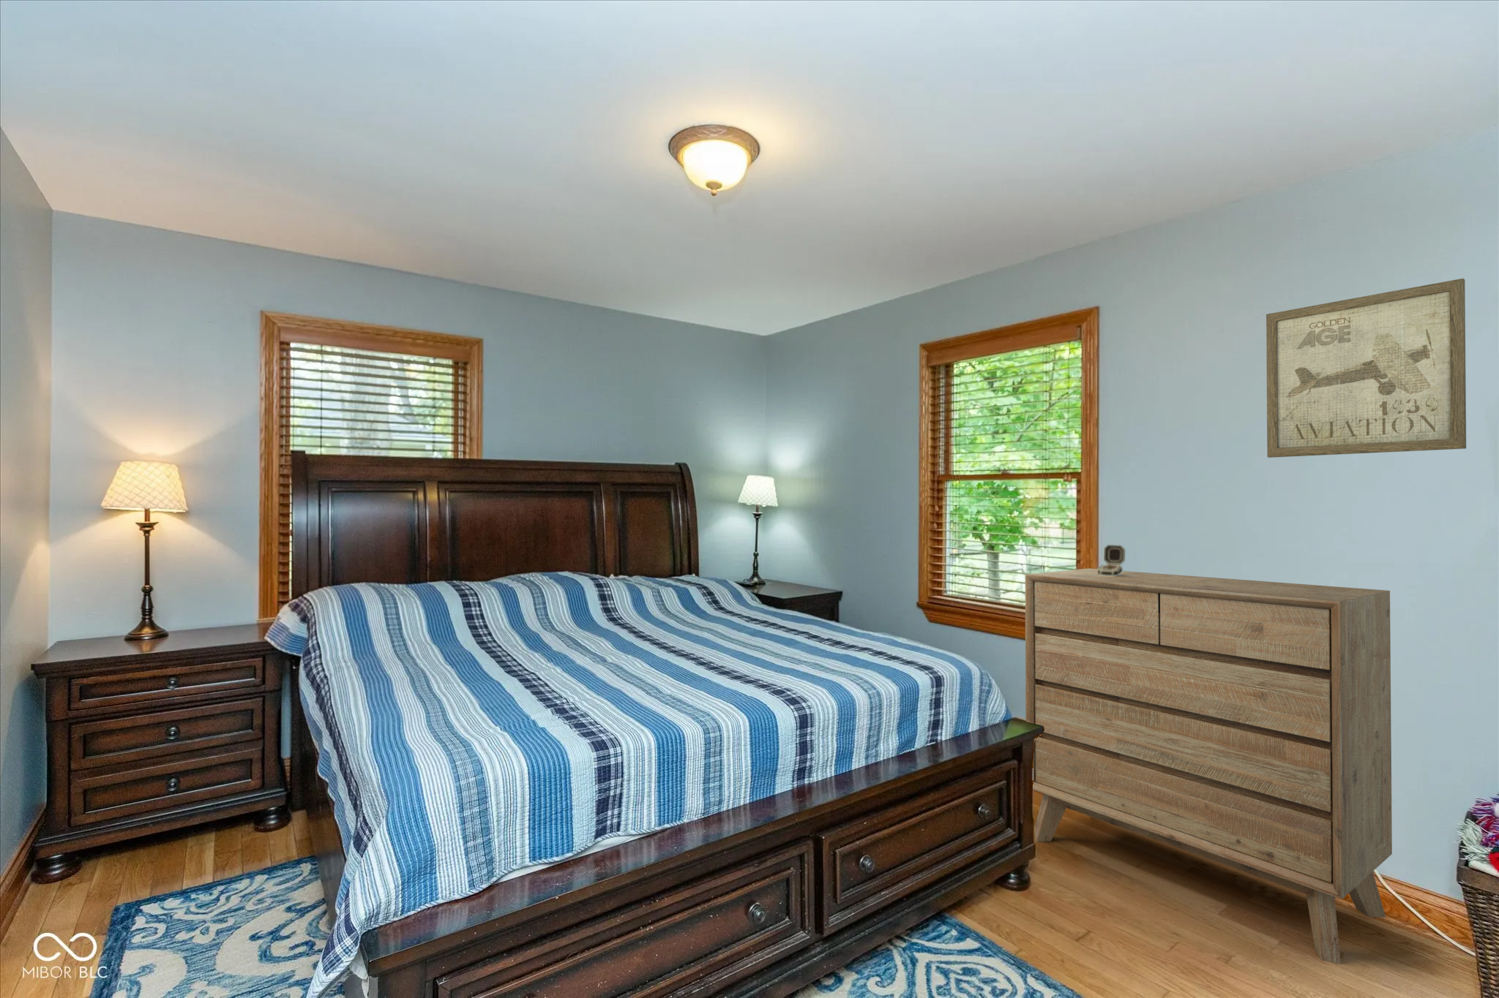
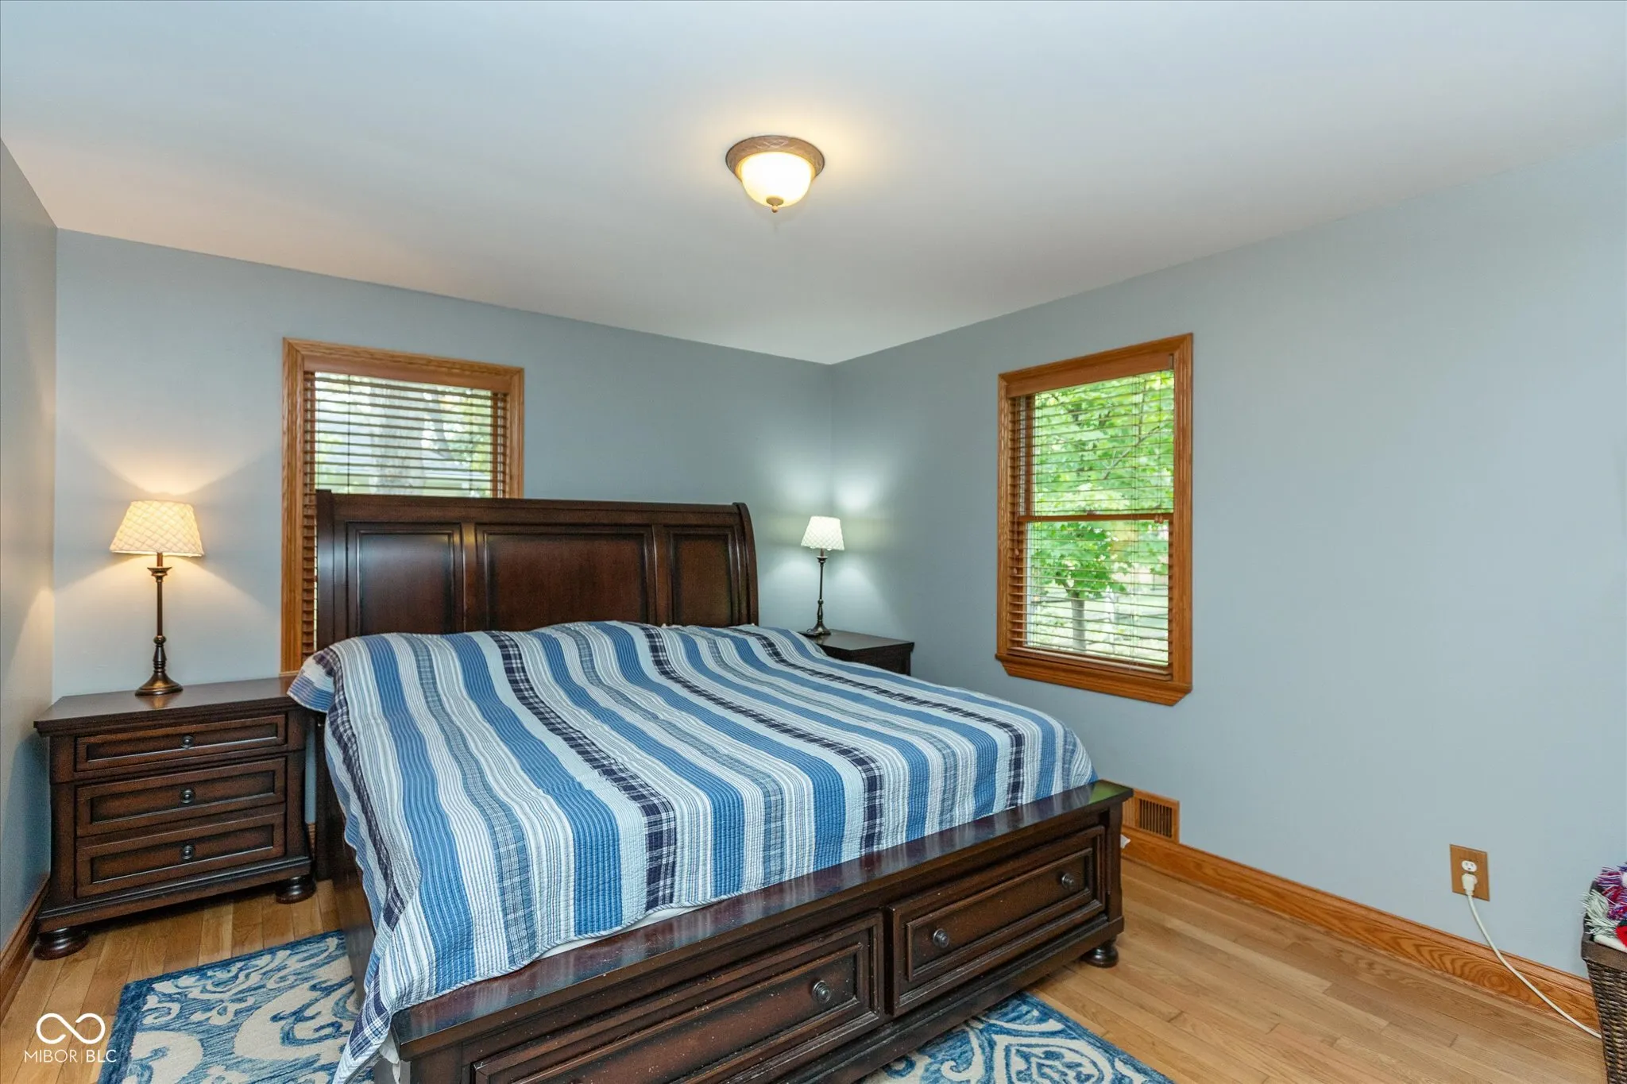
- jewelry box [1097,544,1126,576]
- wall art [1266,277,1467,459]
- dresser [1024,567,1393,965]
